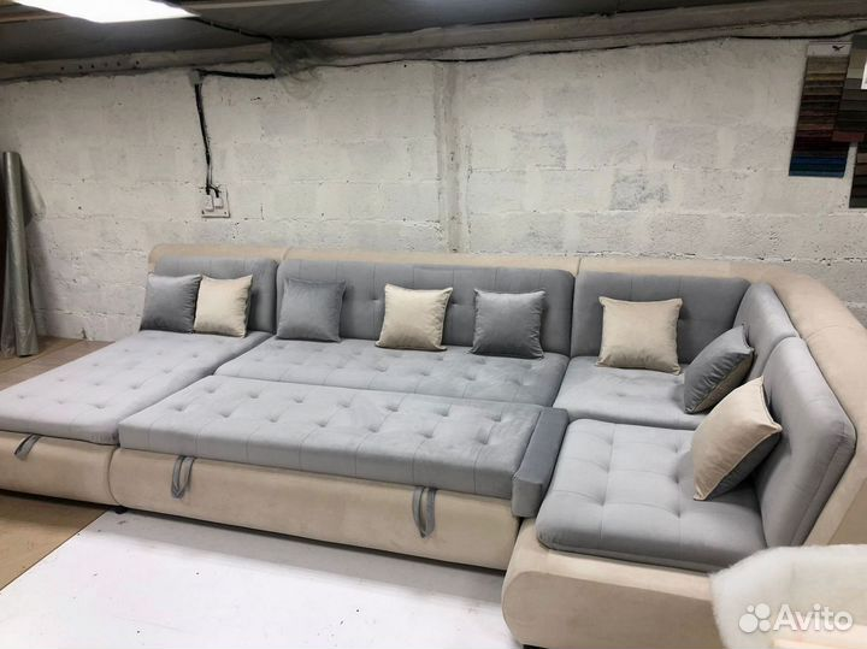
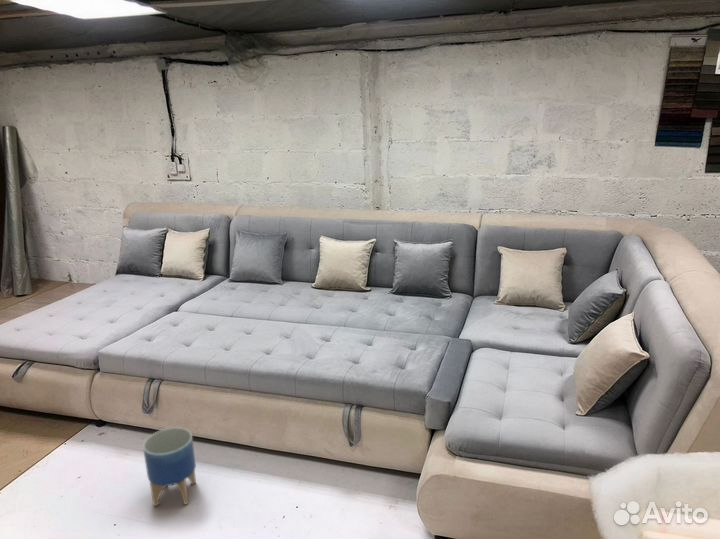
+ planter [142,426,197,508]
